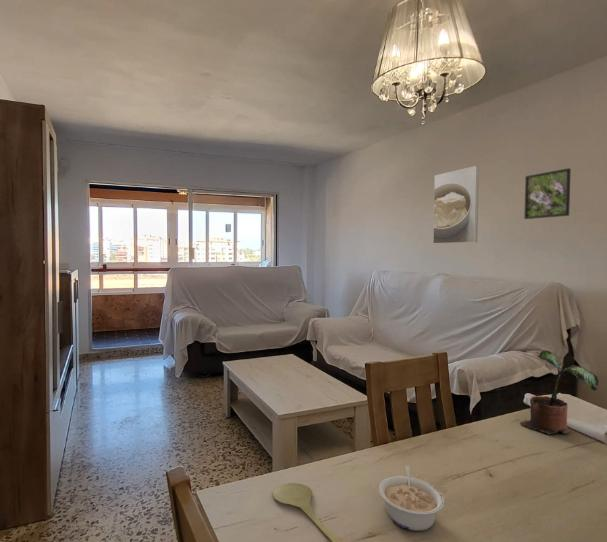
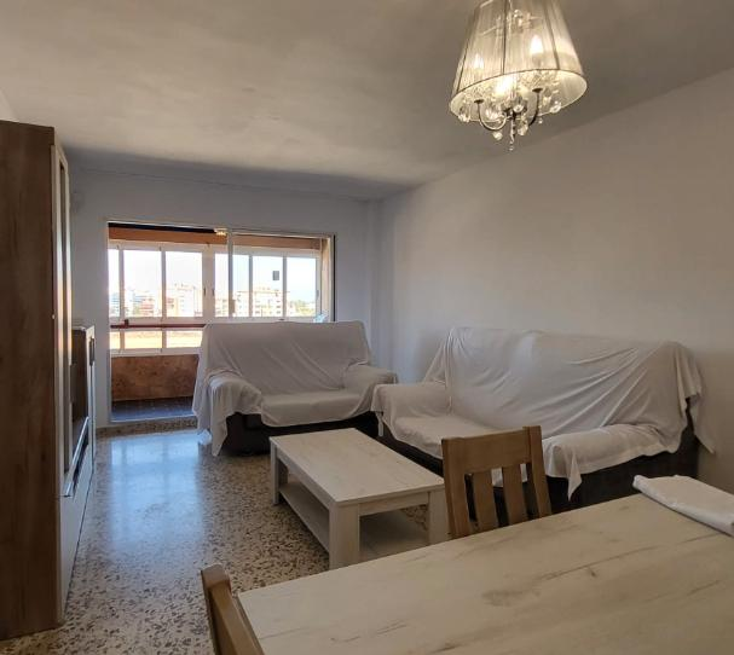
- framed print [523,167,572,220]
- spoon [272,482,341,542]
- legume [378,465,446,532]
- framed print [432,165,480,245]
- potted plant [519,349,599,435]
